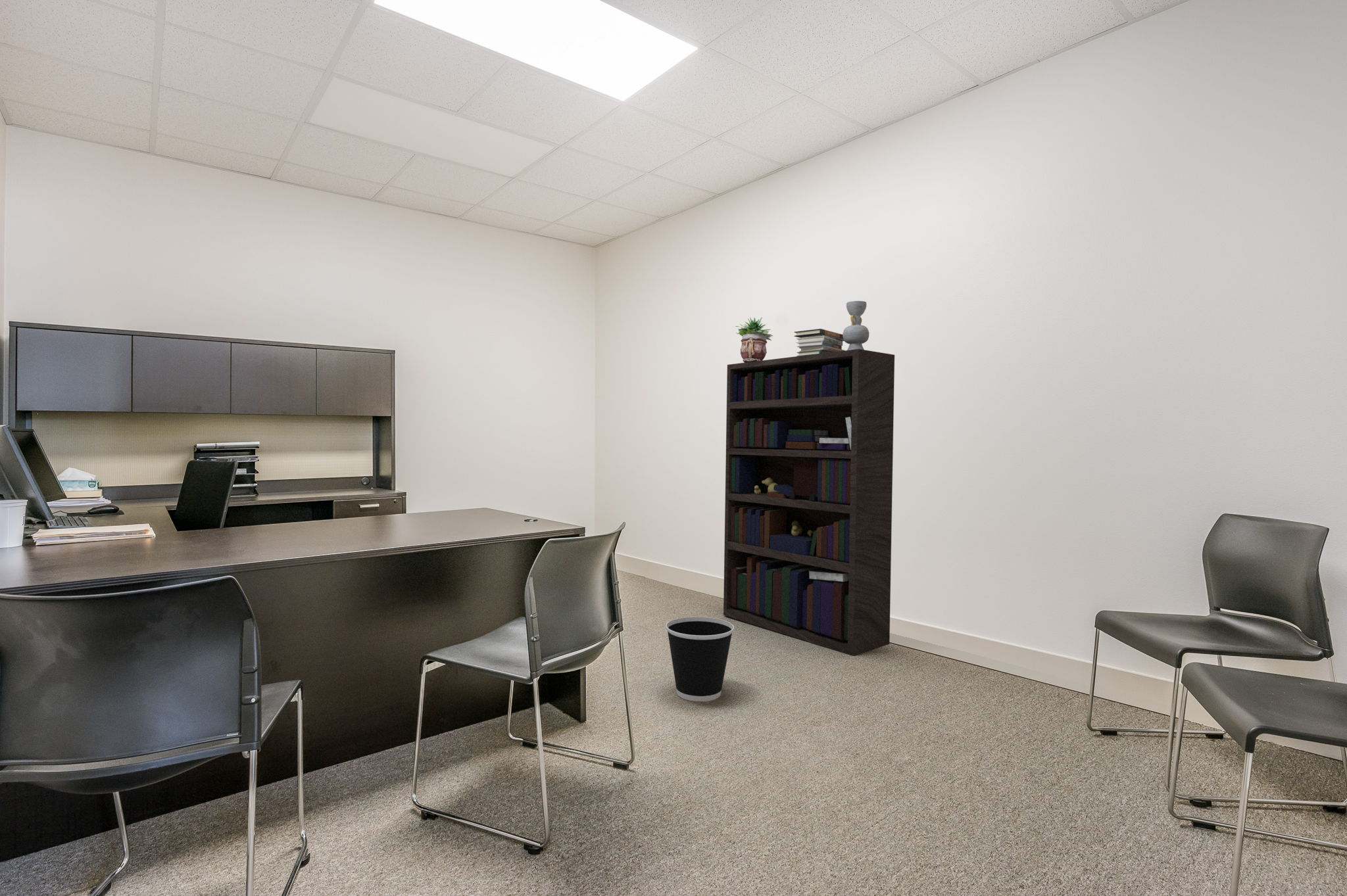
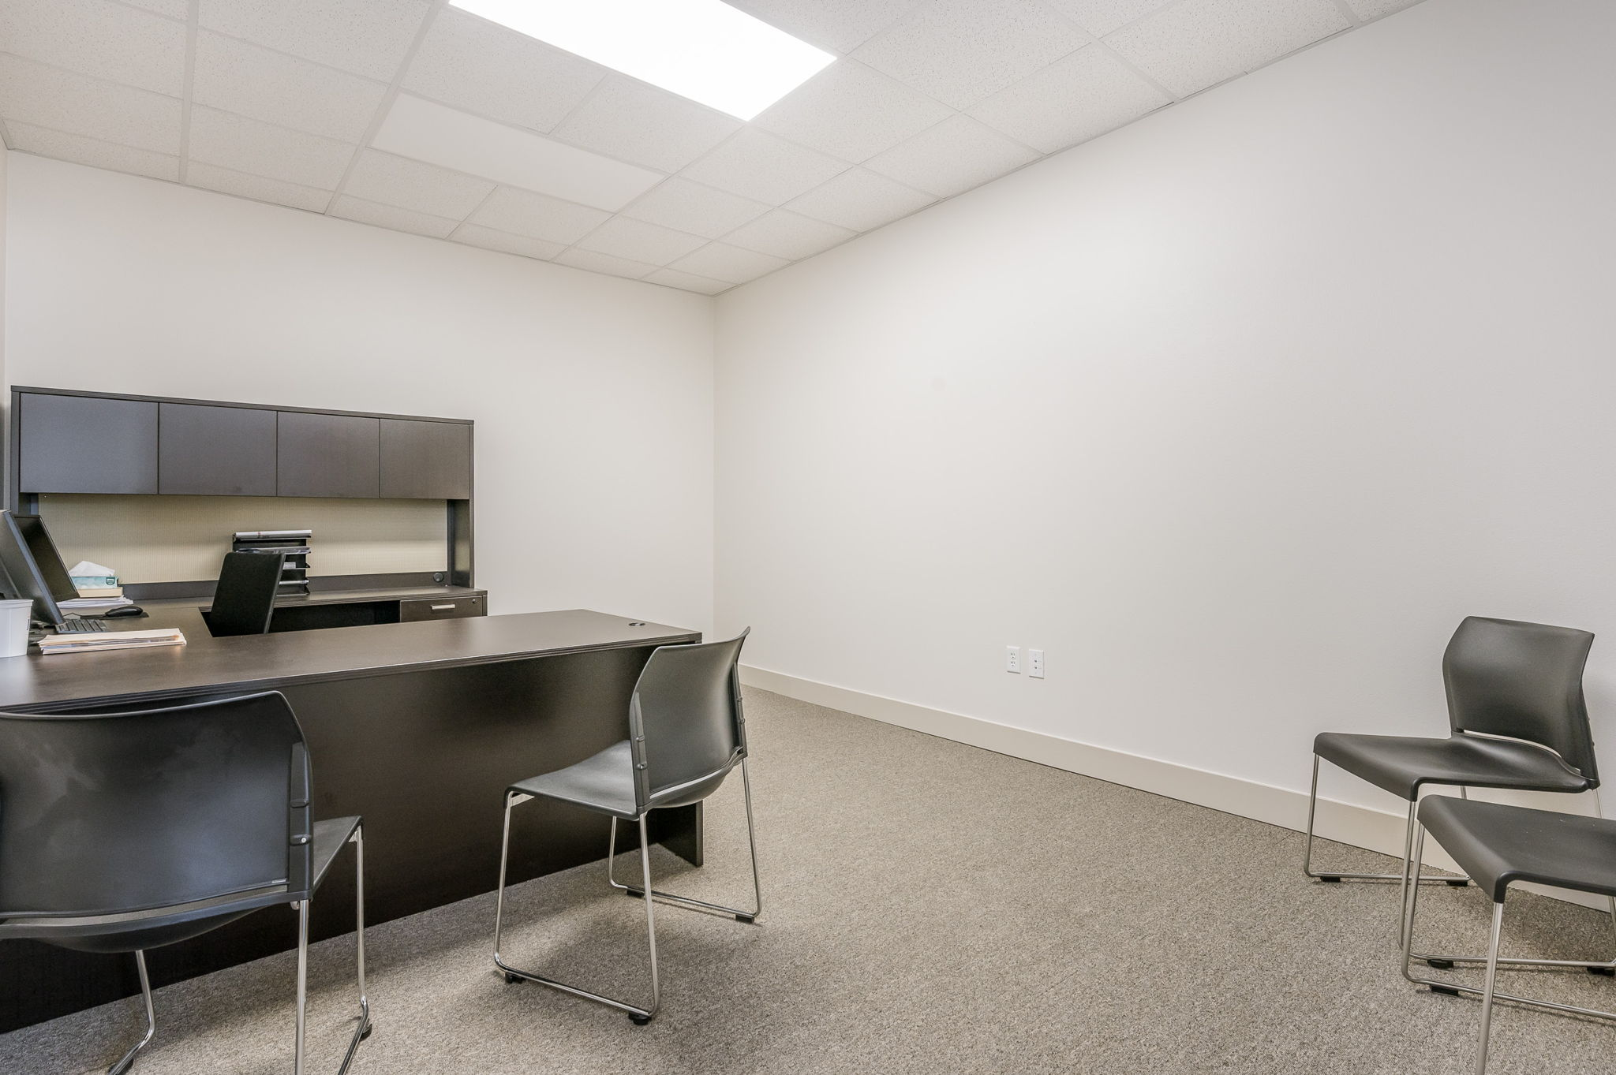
- book stack [793,328,845,356]
- decorative vase [842,300,869,350]
- wastebasket [665,616,735,702]
- potted plant [735,317,773,363]
- bookcase [723,349,895,657]
